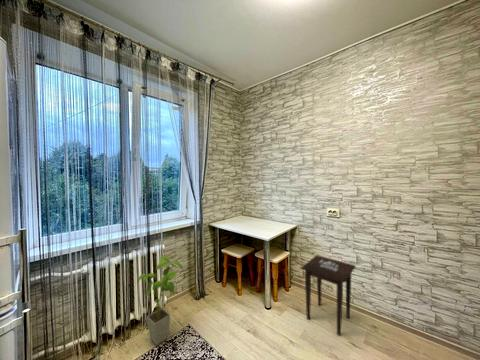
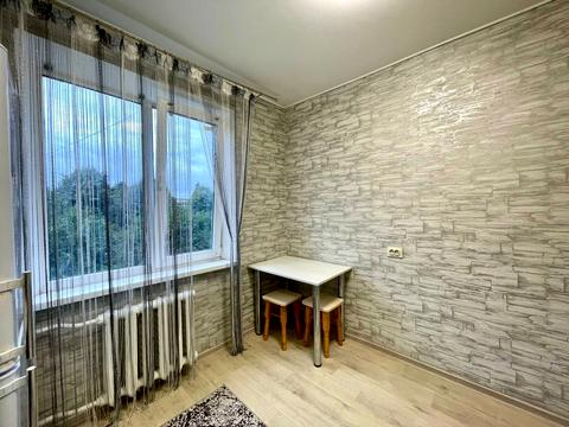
- side table [300,254,357,336]
- house plant [136,255,184,346]
